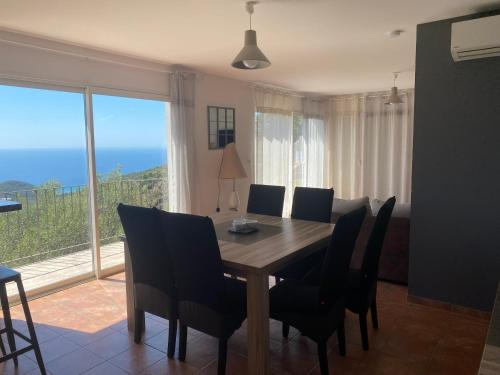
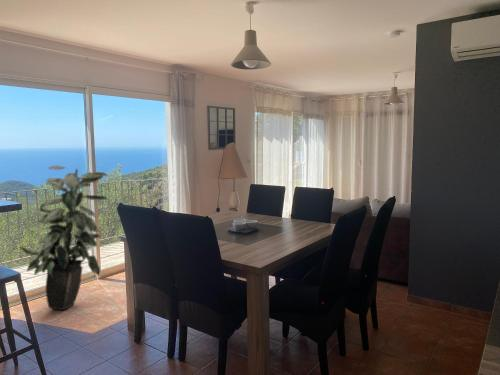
+ indoor plant [19,164,110,311]
